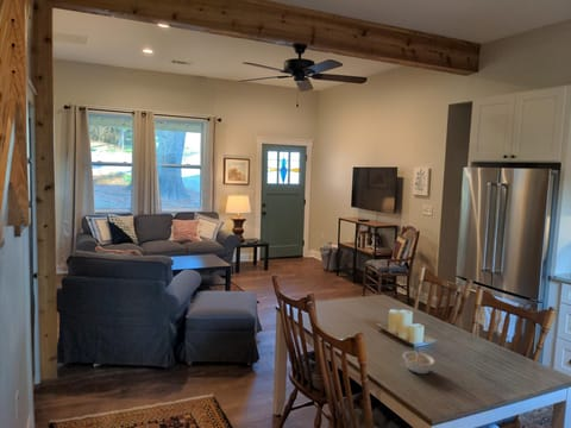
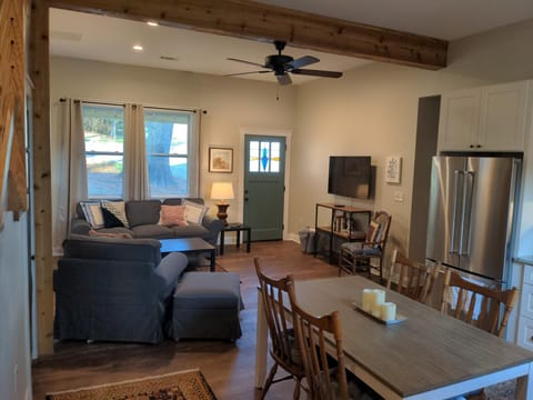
- legume [402,346,435,374]
